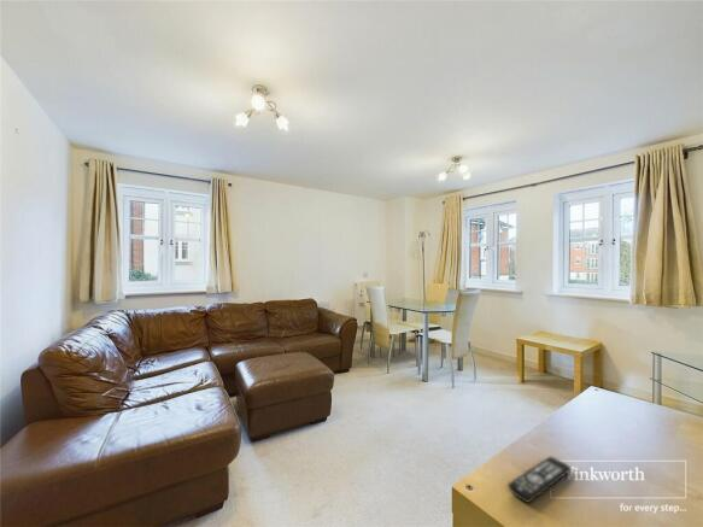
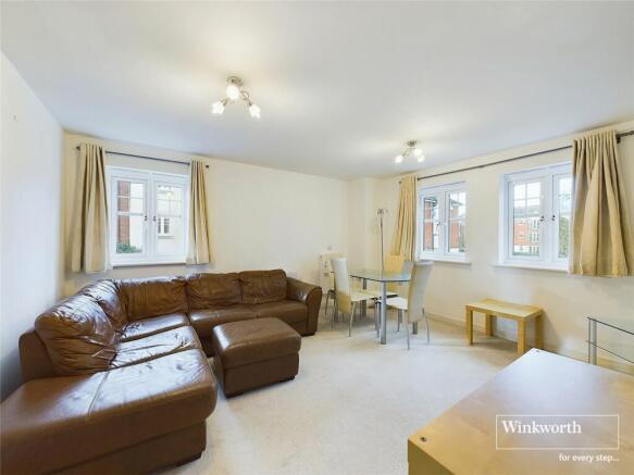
- remote control [506,456,573,504]
